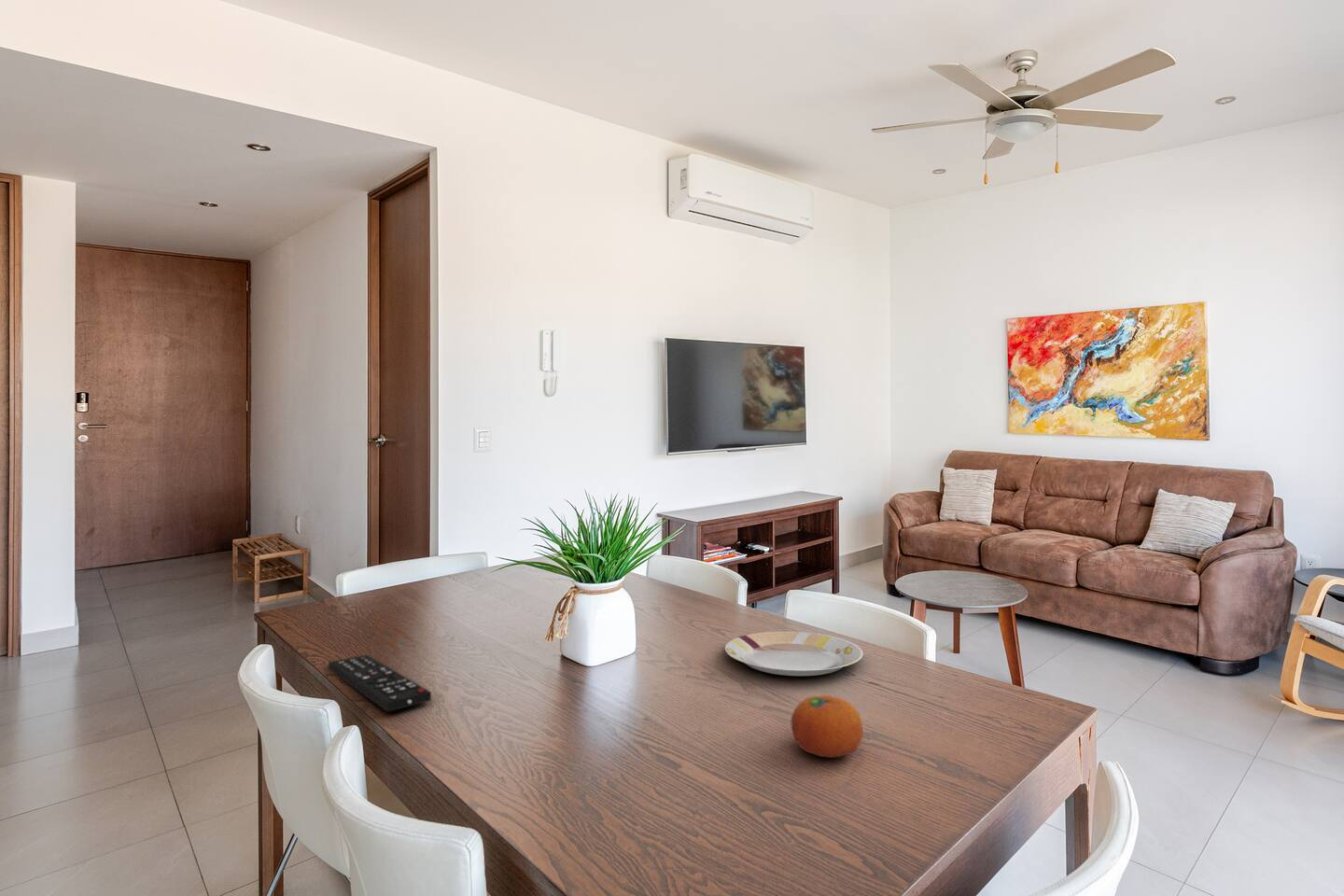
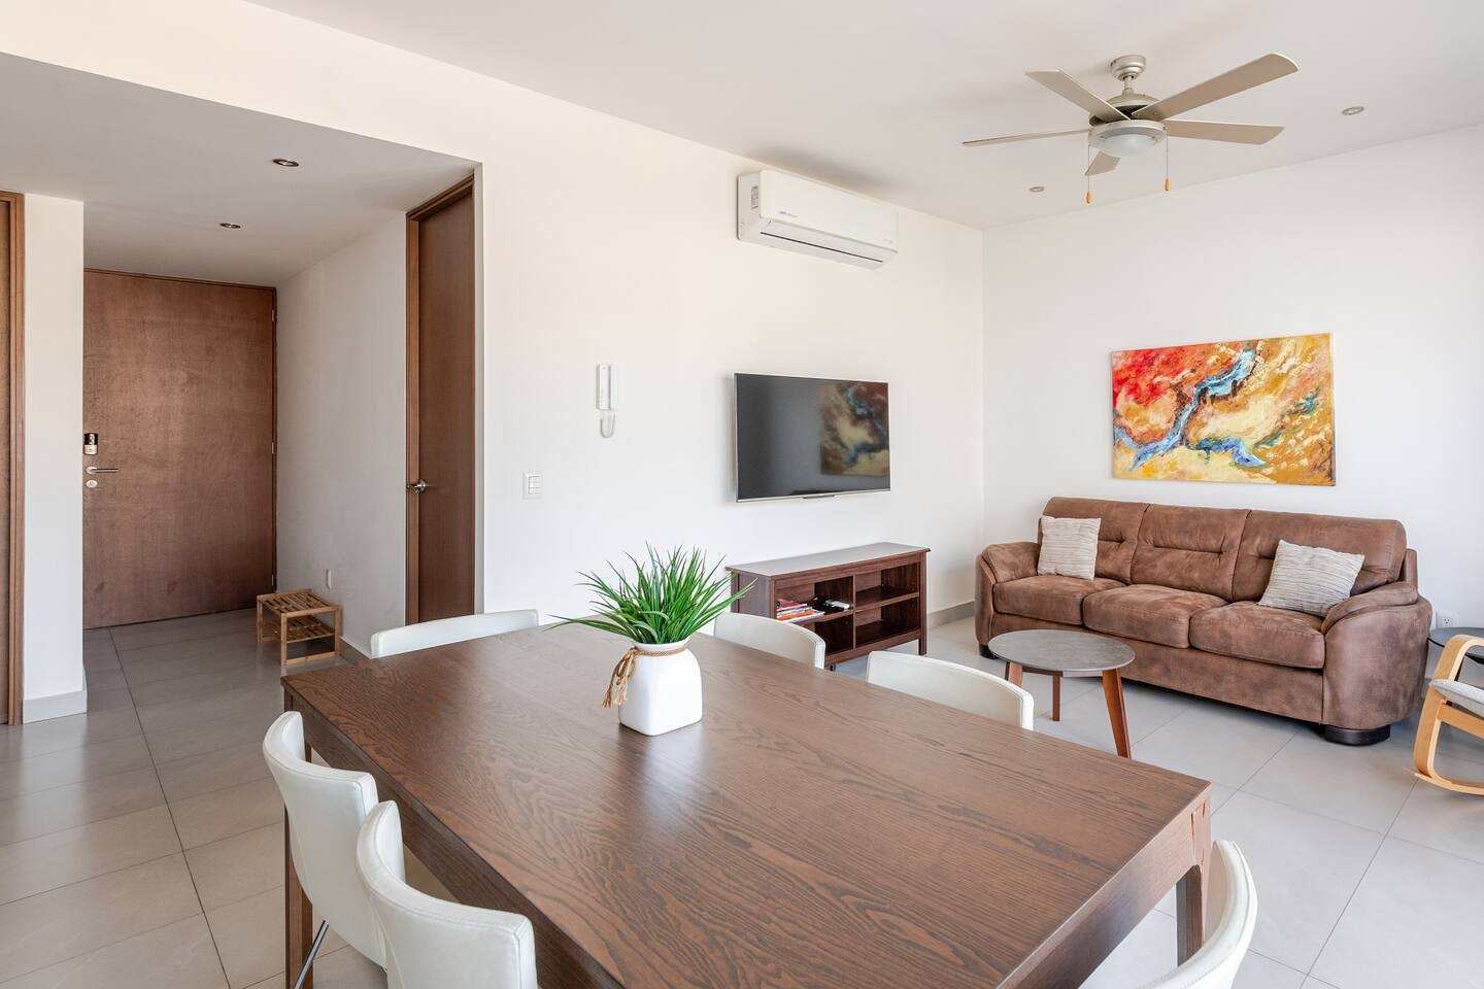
- fruit [791,694,863,759]
- remote control [328,654,432,713]
- plate [724,631,863,677]
